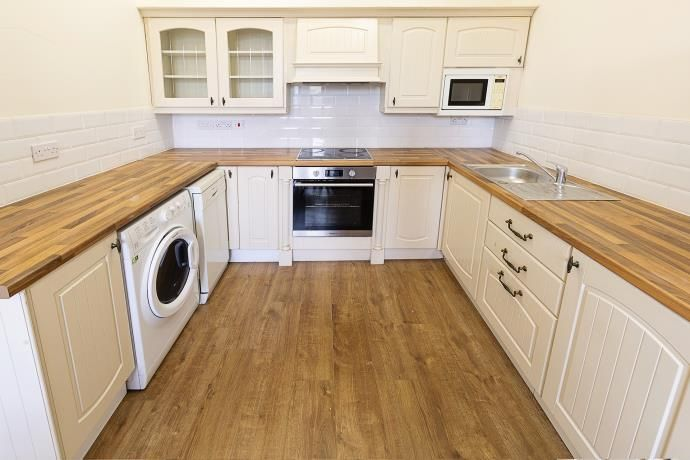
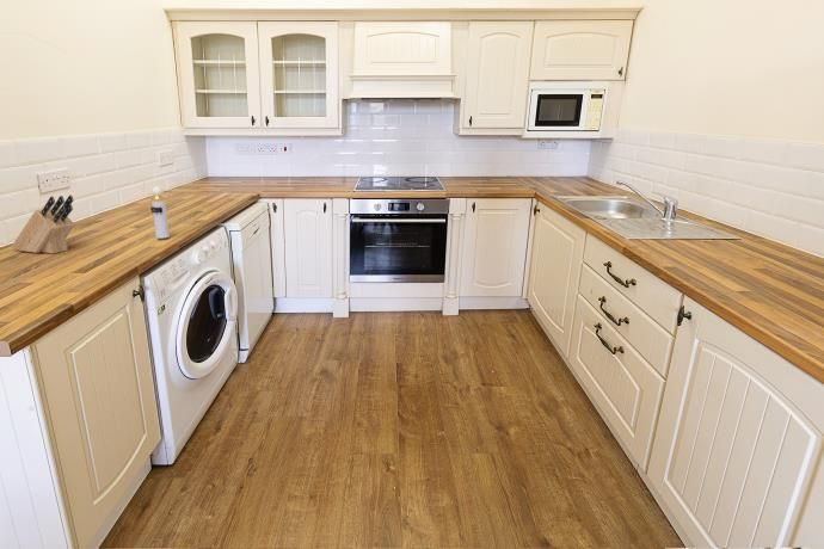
+ knife block [10,193,75,254]
+ perfume bottle [148,185,171,240]
